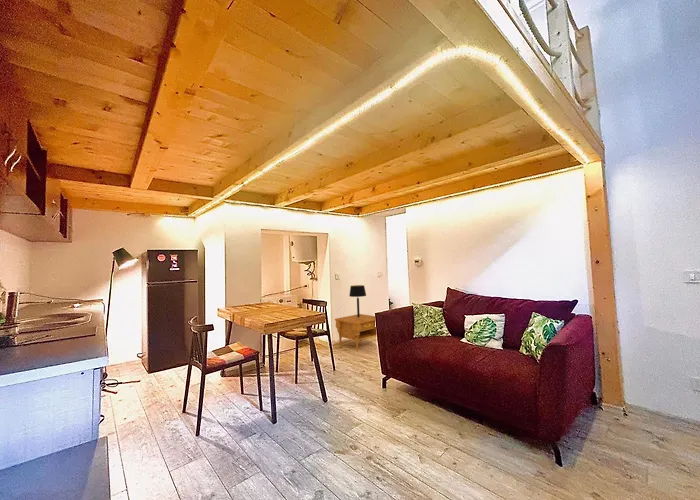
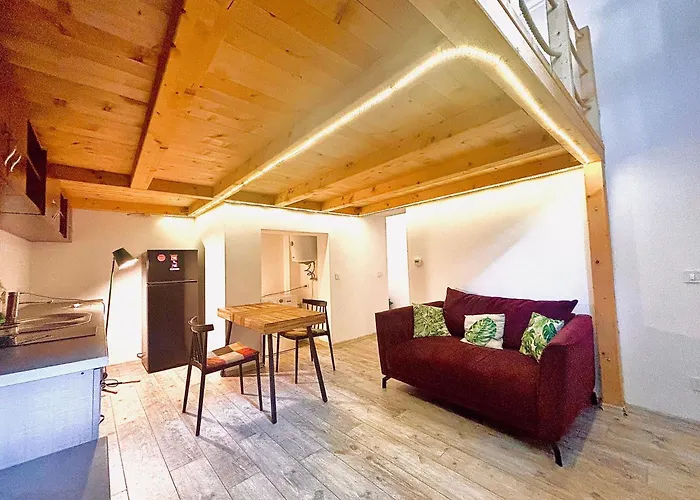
- nightstand [334,313,376,352]
- table lamp [348,284,367,317]
